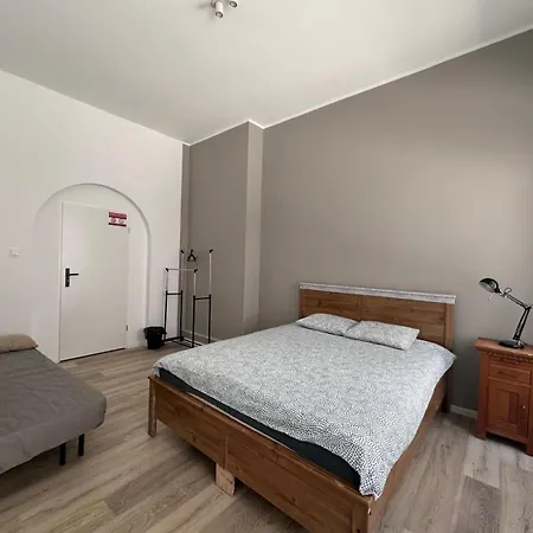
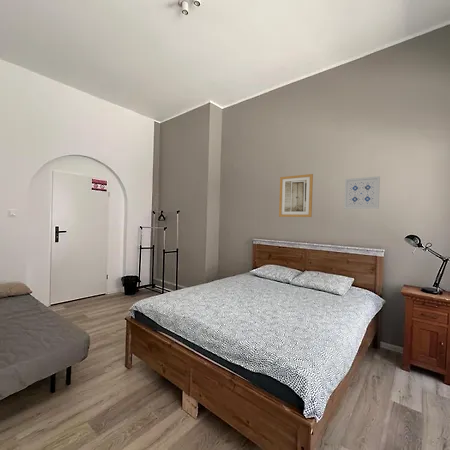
+ wall art [343,175,381,210]
+ wall art [278,173,314,218]
